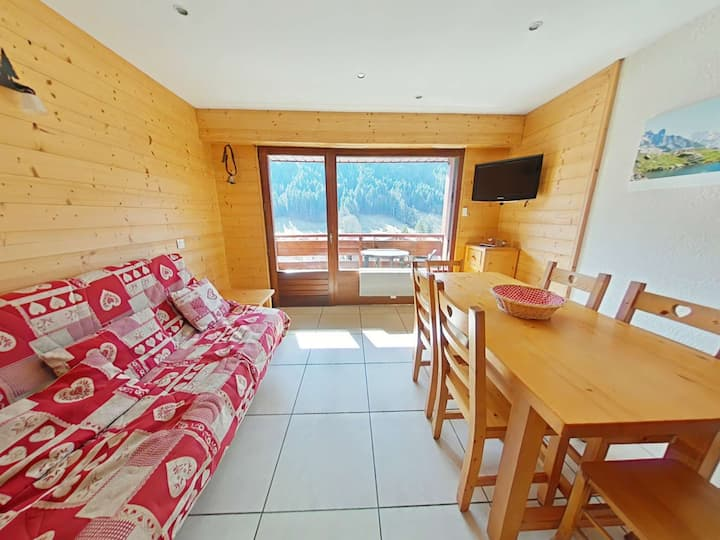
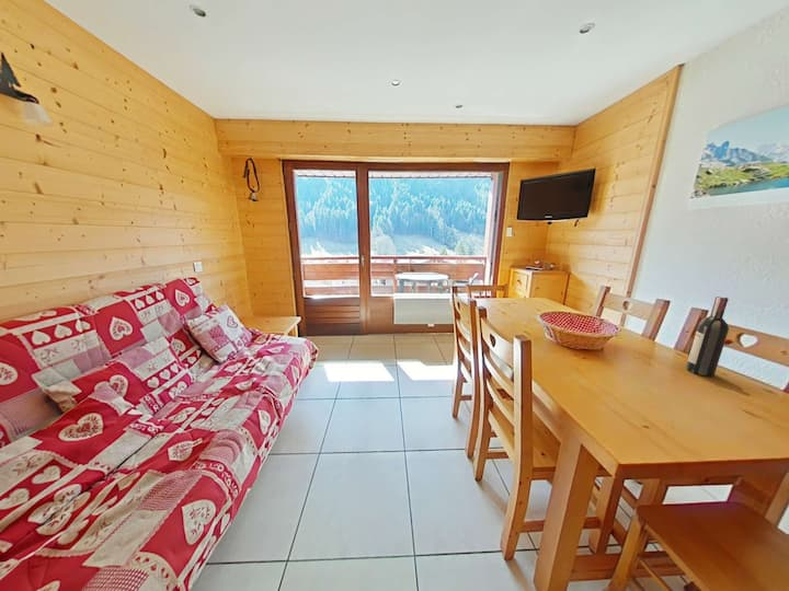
+ wine bottle [685,296,730,378]
